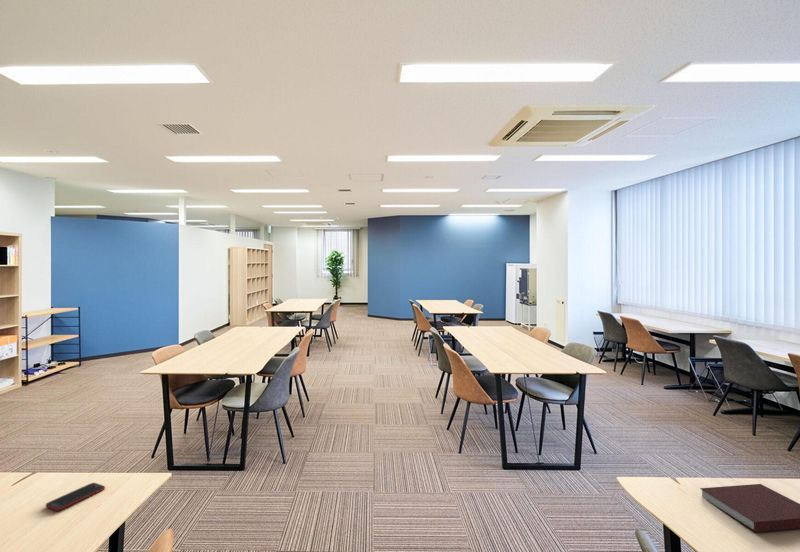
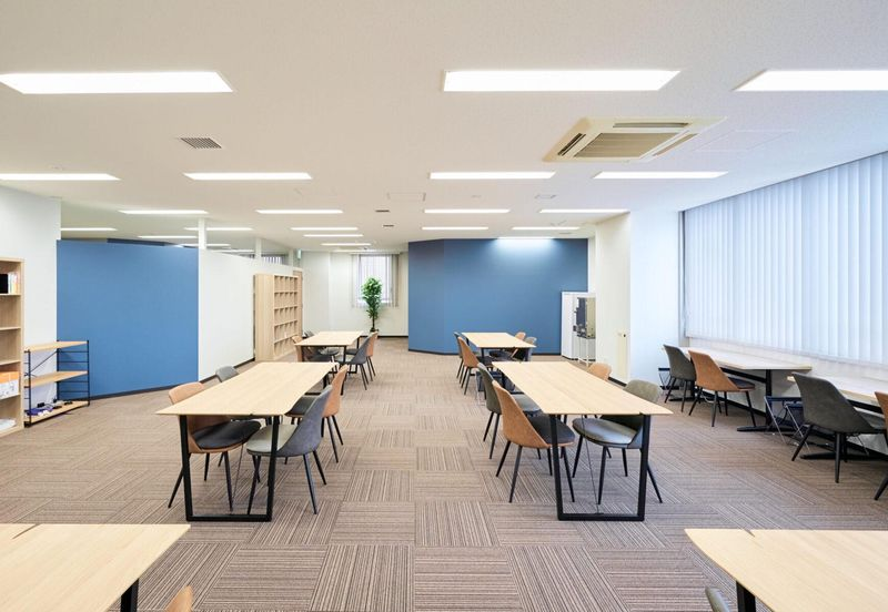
- notebook [699,483,800,533]
- cell phone [45,482,106,512]
